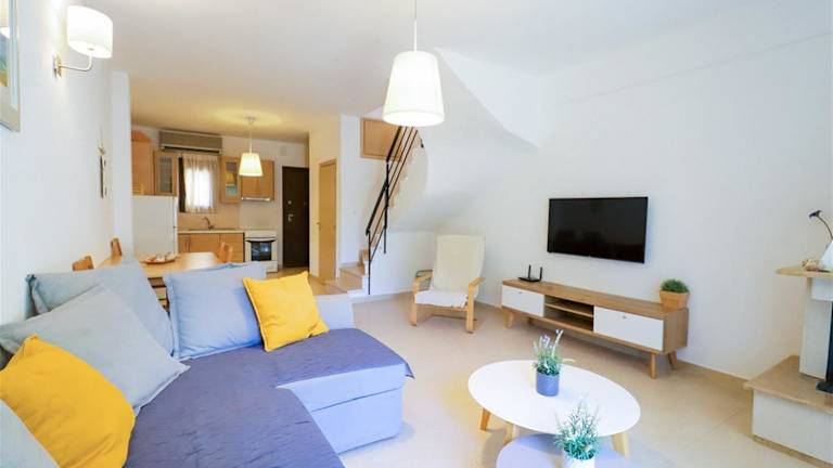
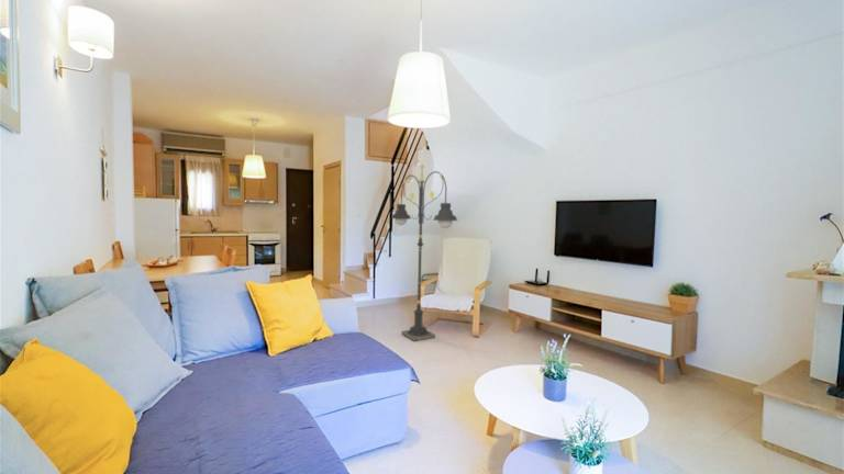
+ floor lamp [390,163,458,342]
